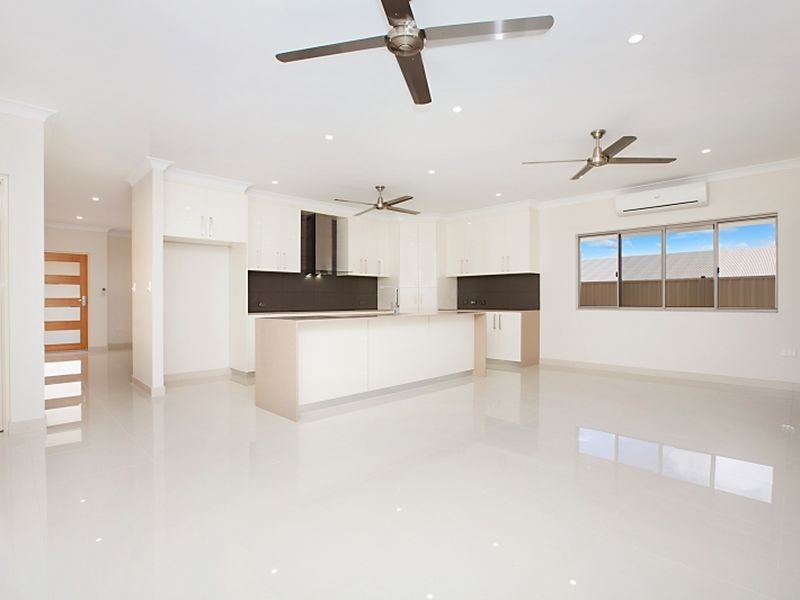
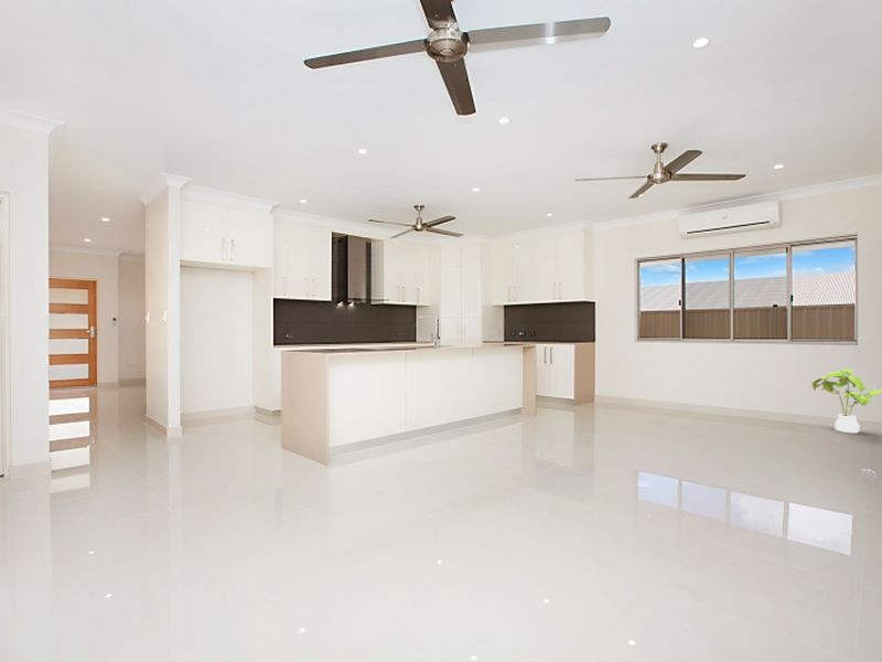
+ house plant [810,367,882,434]
